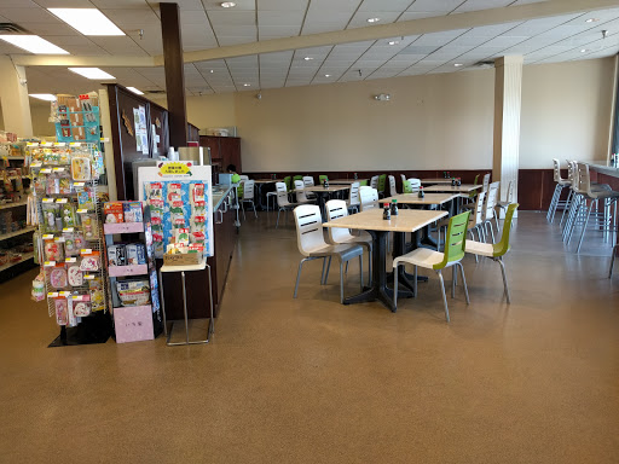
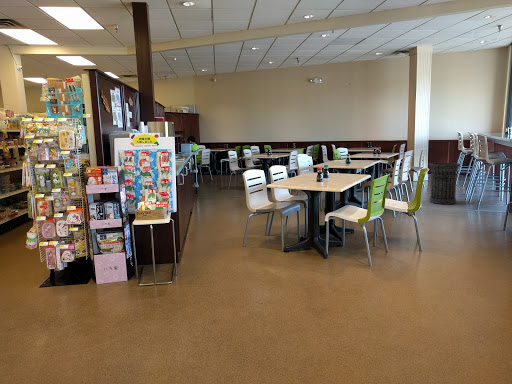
+ trash can [428,162,461,205]
